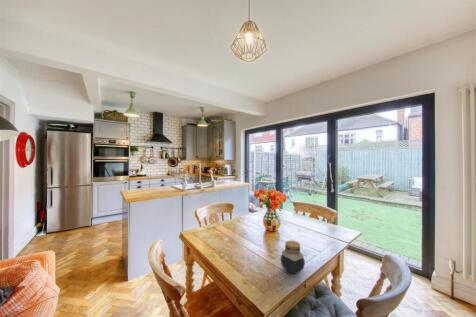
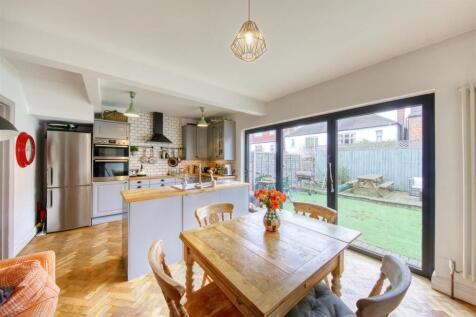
- jar [280,240,306,274]
